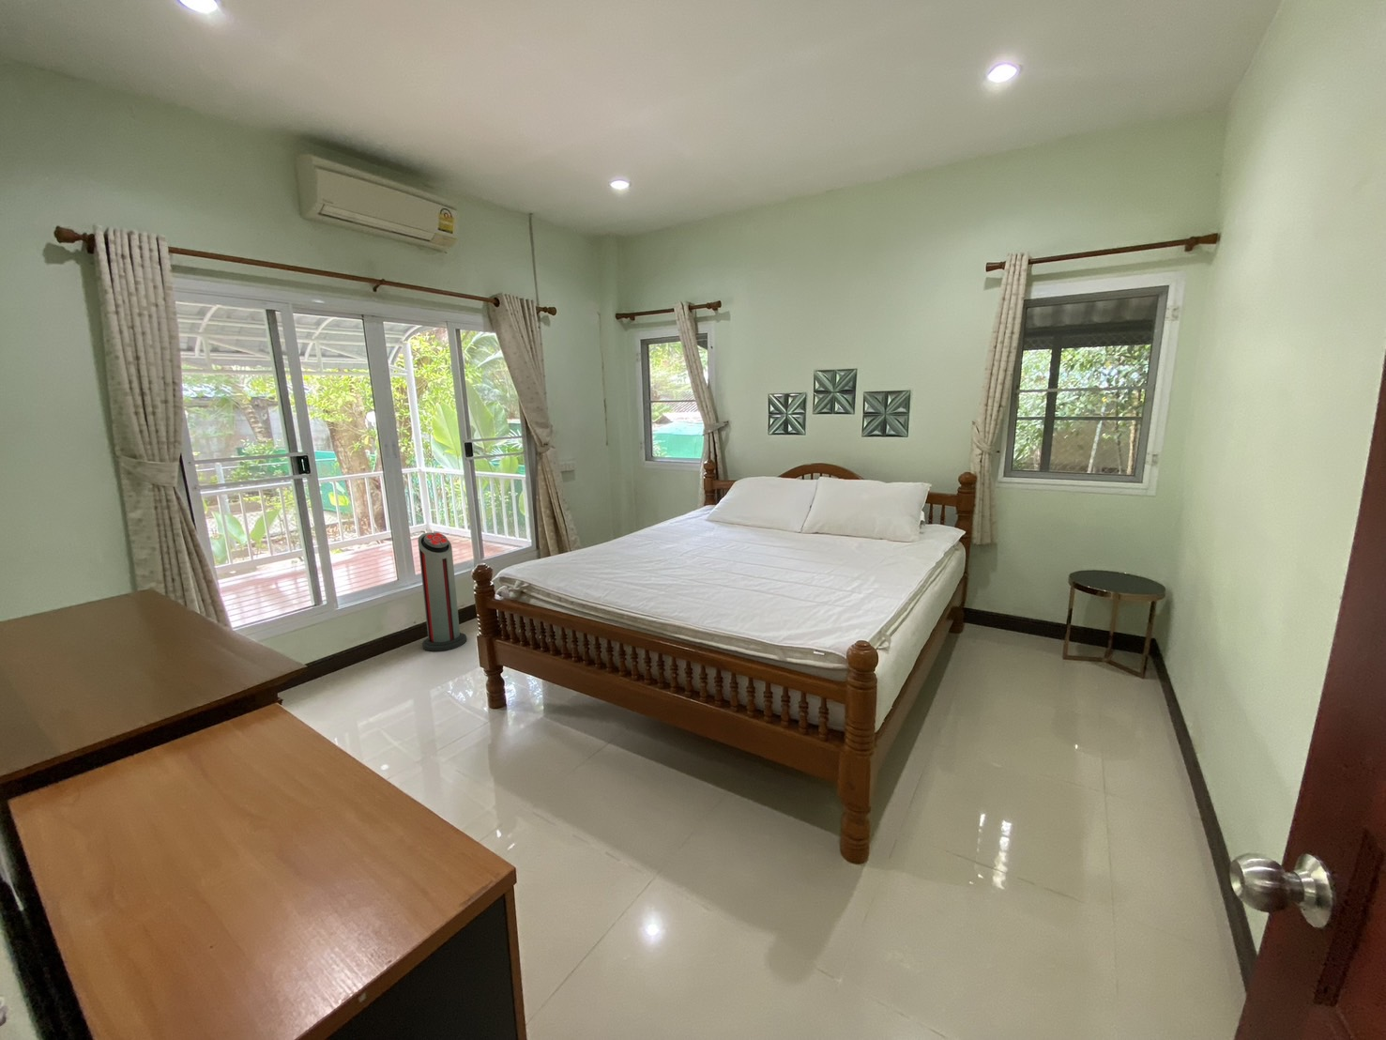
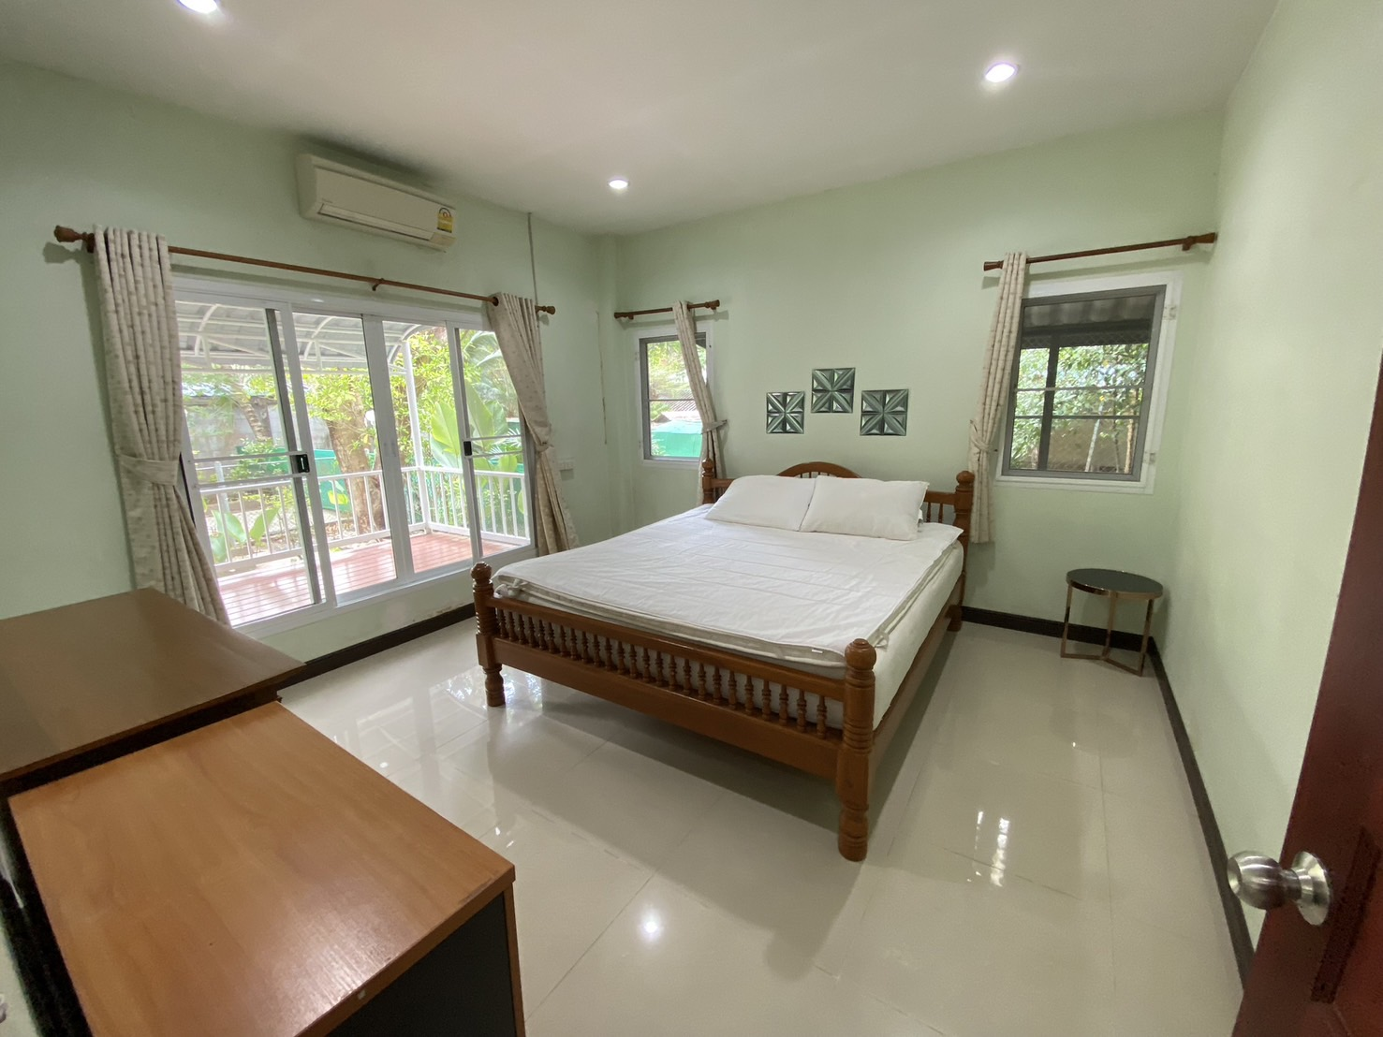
- air purifier [416,531,467,652]
